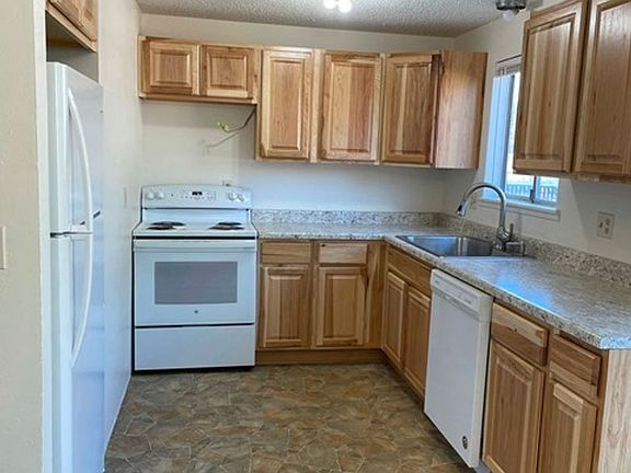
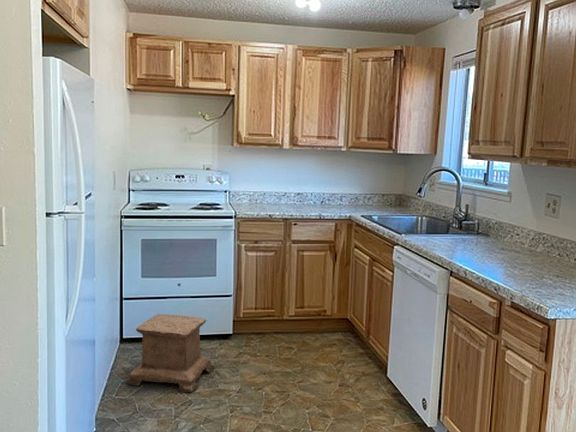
+ stool [124,313,216,393]
